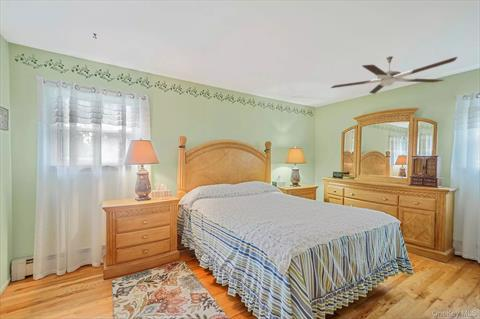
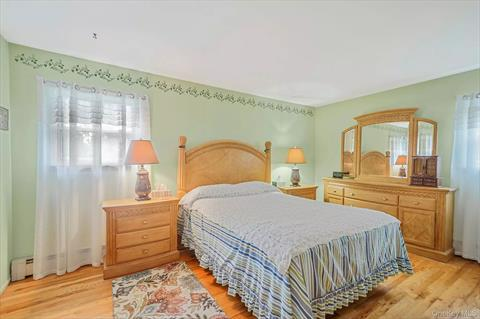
- ceiling fan [330,55,458,95]
